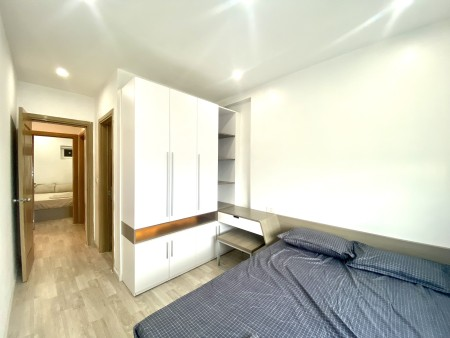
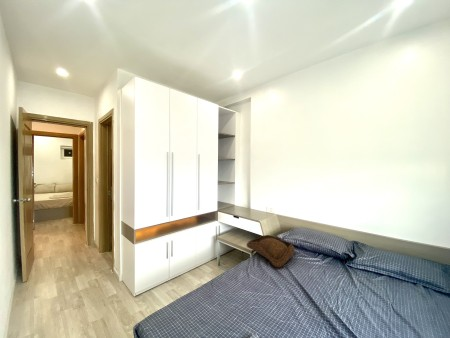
+ tricorn hat [246,234,295,268]
